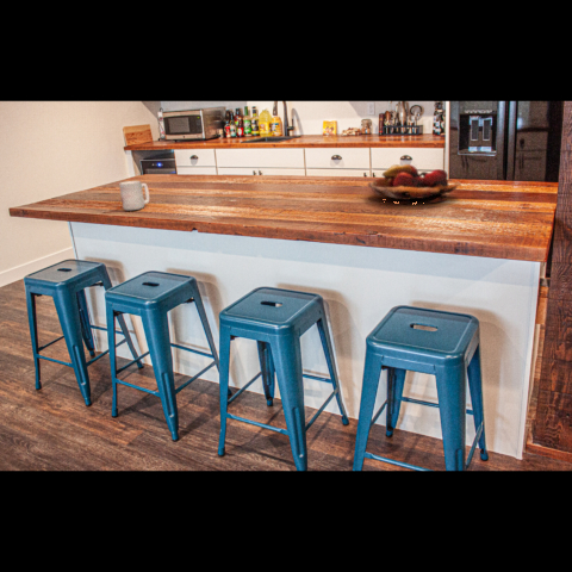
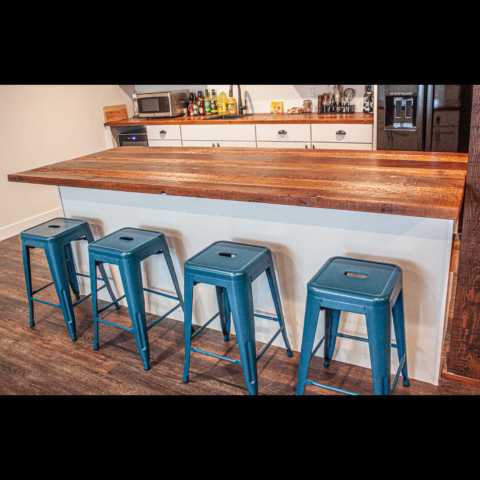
- fruit basket [367,163,462,205]
- mug [118,180,150,211]
